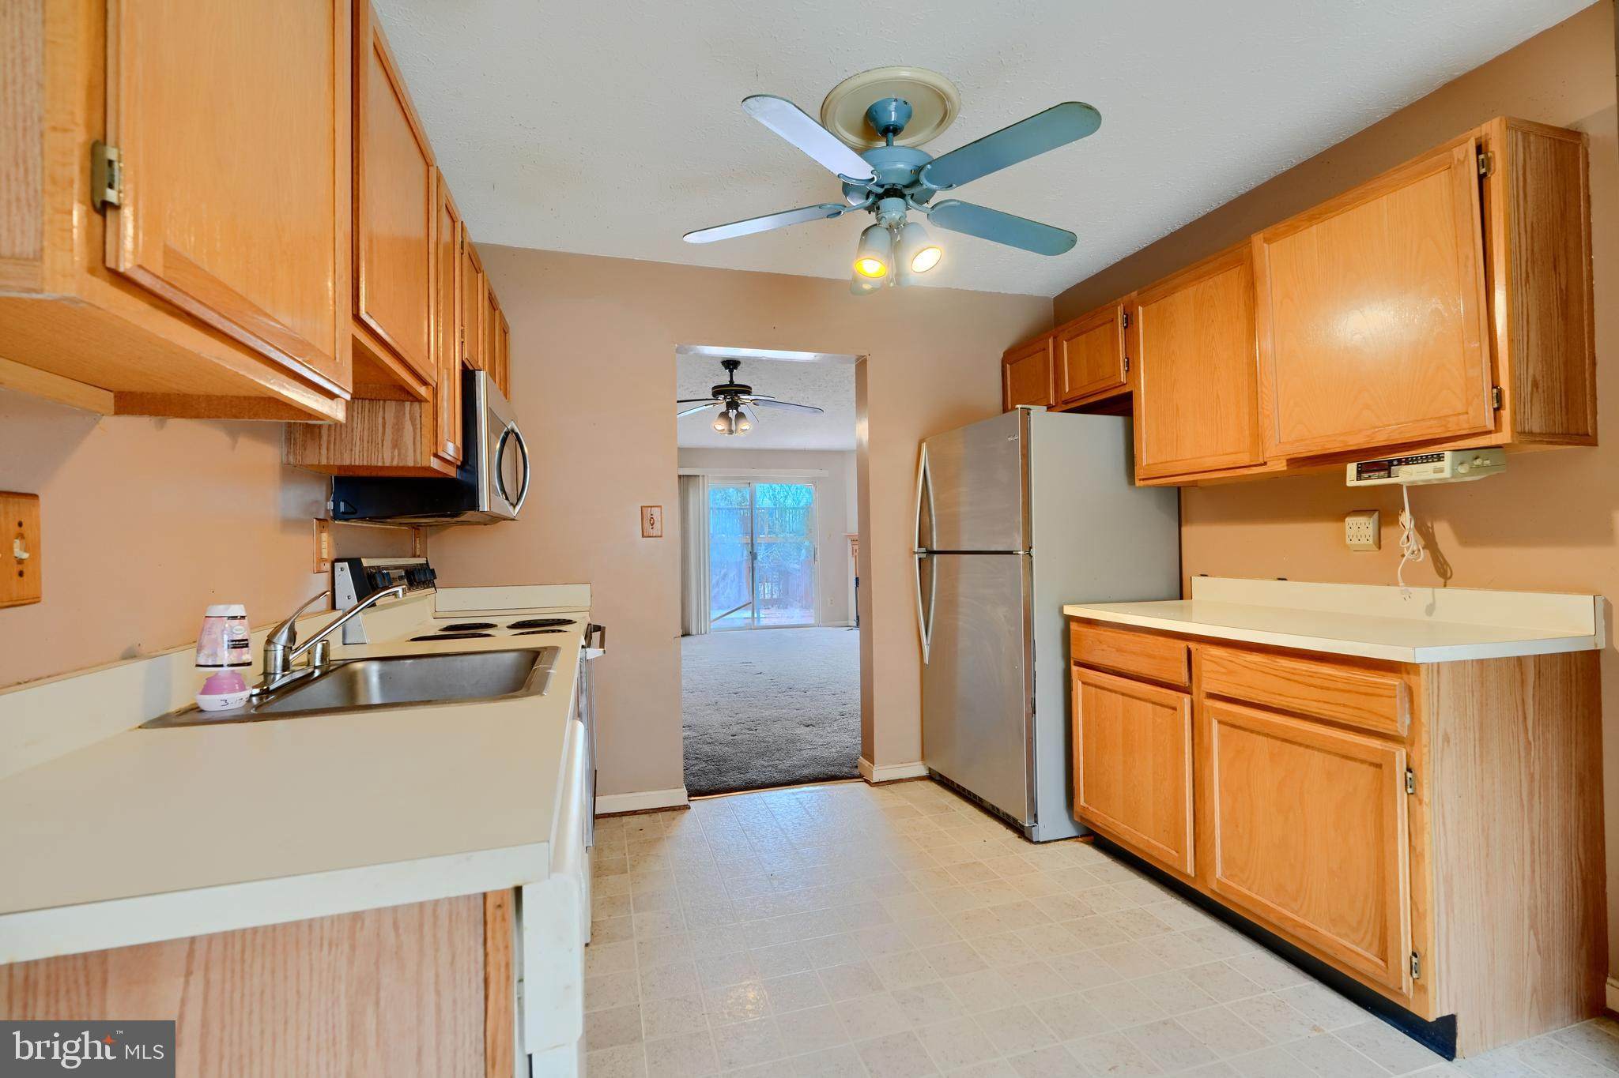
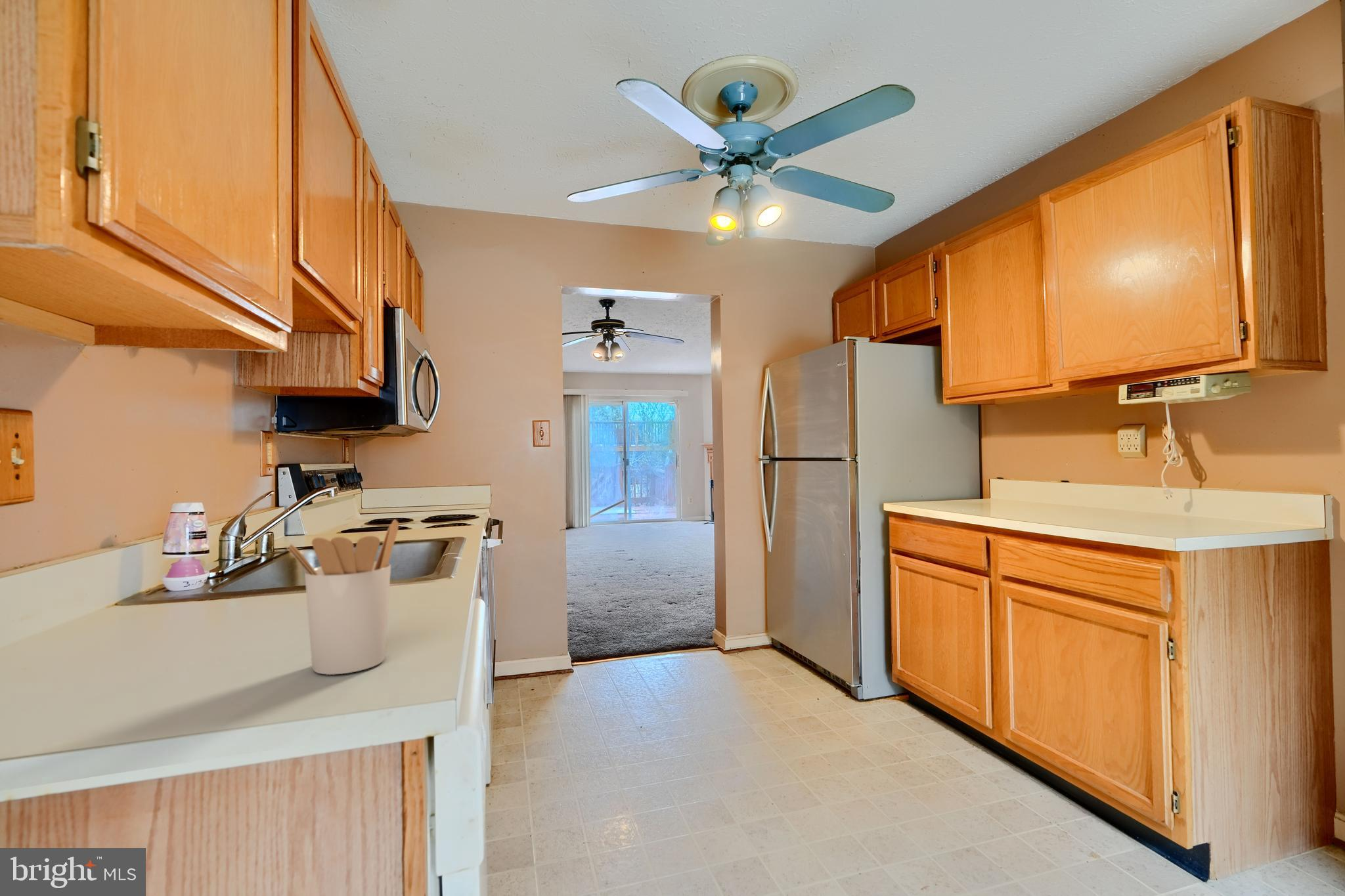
+ utensil holder [284,519,399,675]
